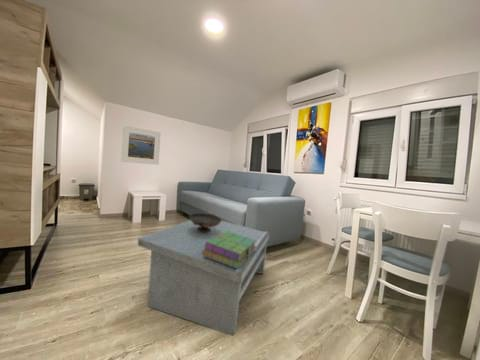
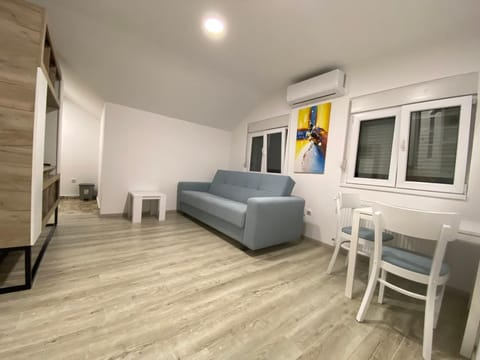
- stack of books [202,231,256,269]
- coffee table [137,219,270,336]
- decorative bowl [188,212,223,232]
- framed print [120,125,162,166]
